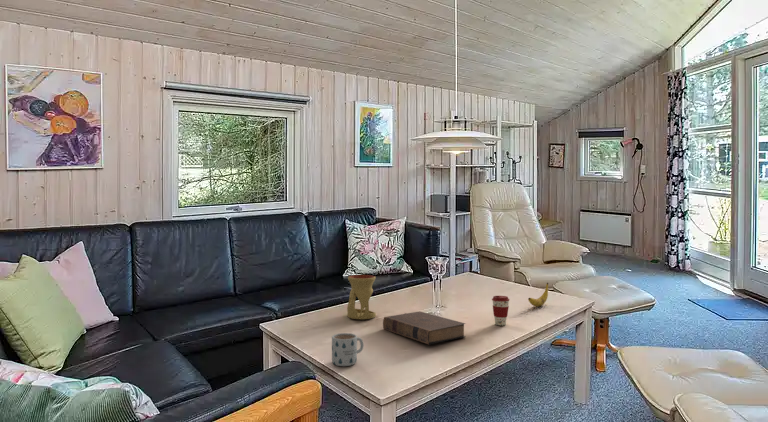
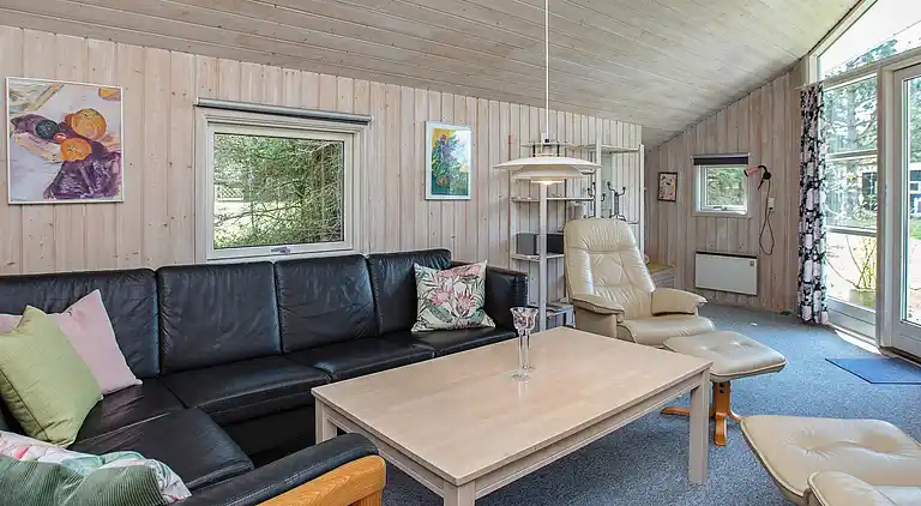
- mug [331,332,365,367]
- banana [527,282,549,307]
- oil burner [346,274,377,320]
- coffee cup [491,295,510,326]
- book [382,310,467,346]
